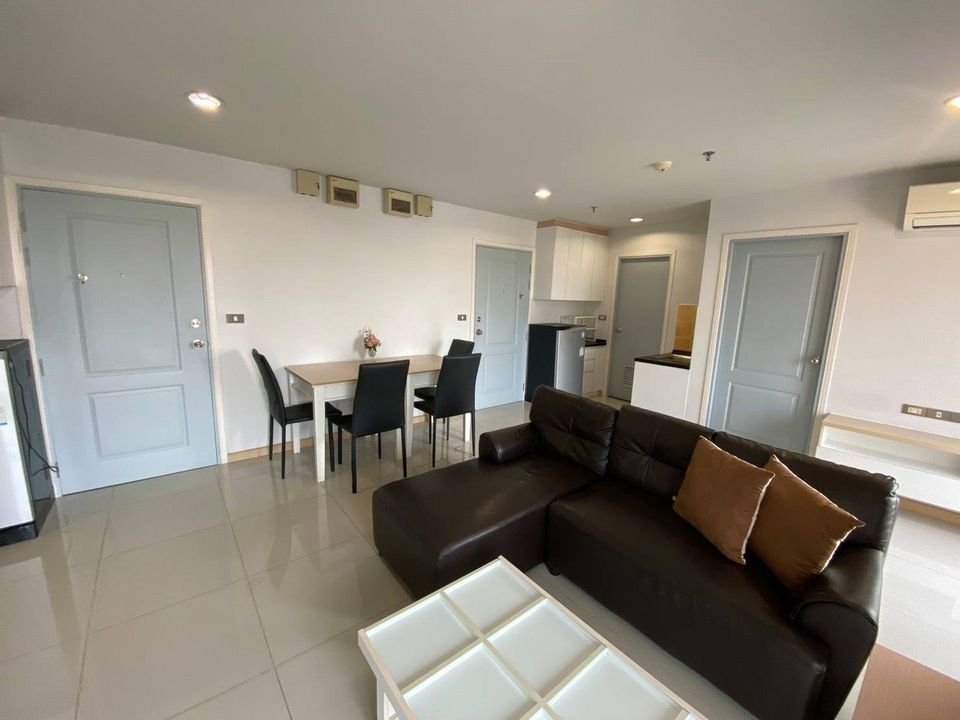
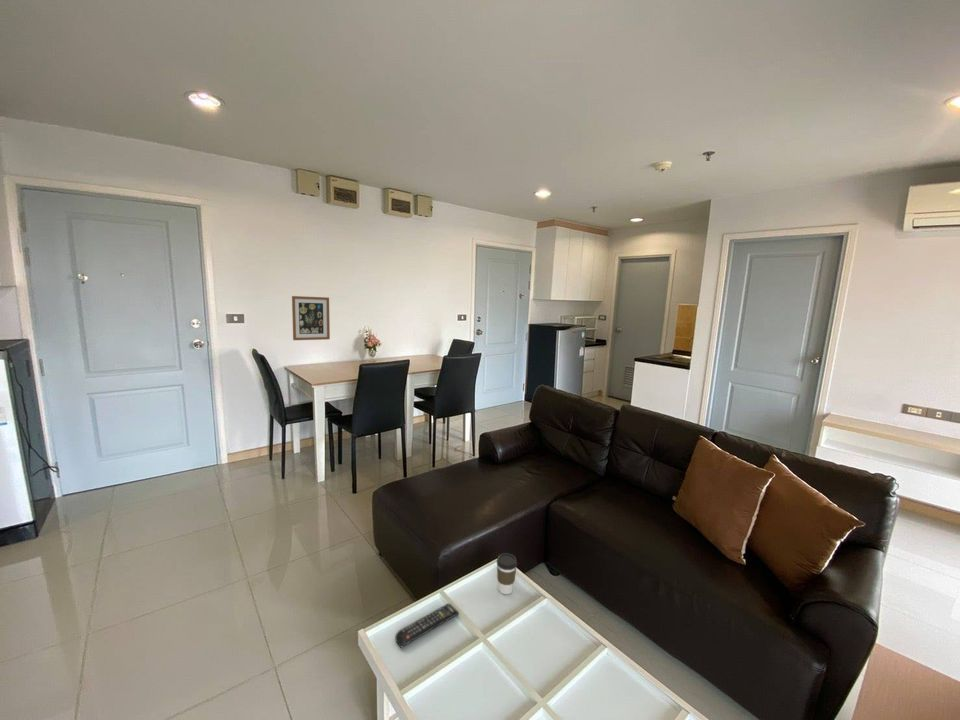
+ coffee cup [496,552,518,595]
+ wall art [291,295,331,341]
+ remote control [394,603,460,648]
